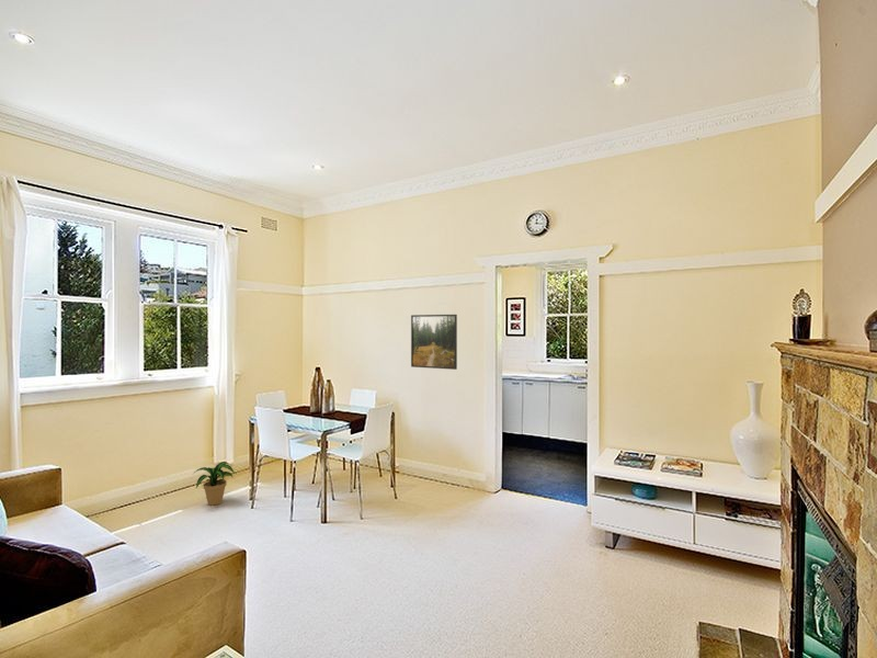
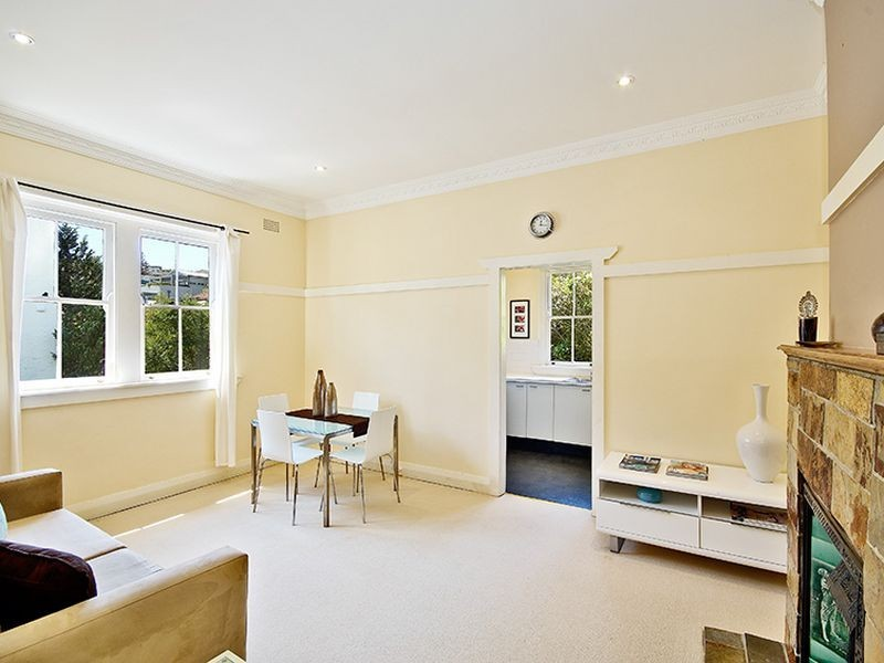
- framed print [410,314,458,371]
- potted plant [193,461,236,507]
